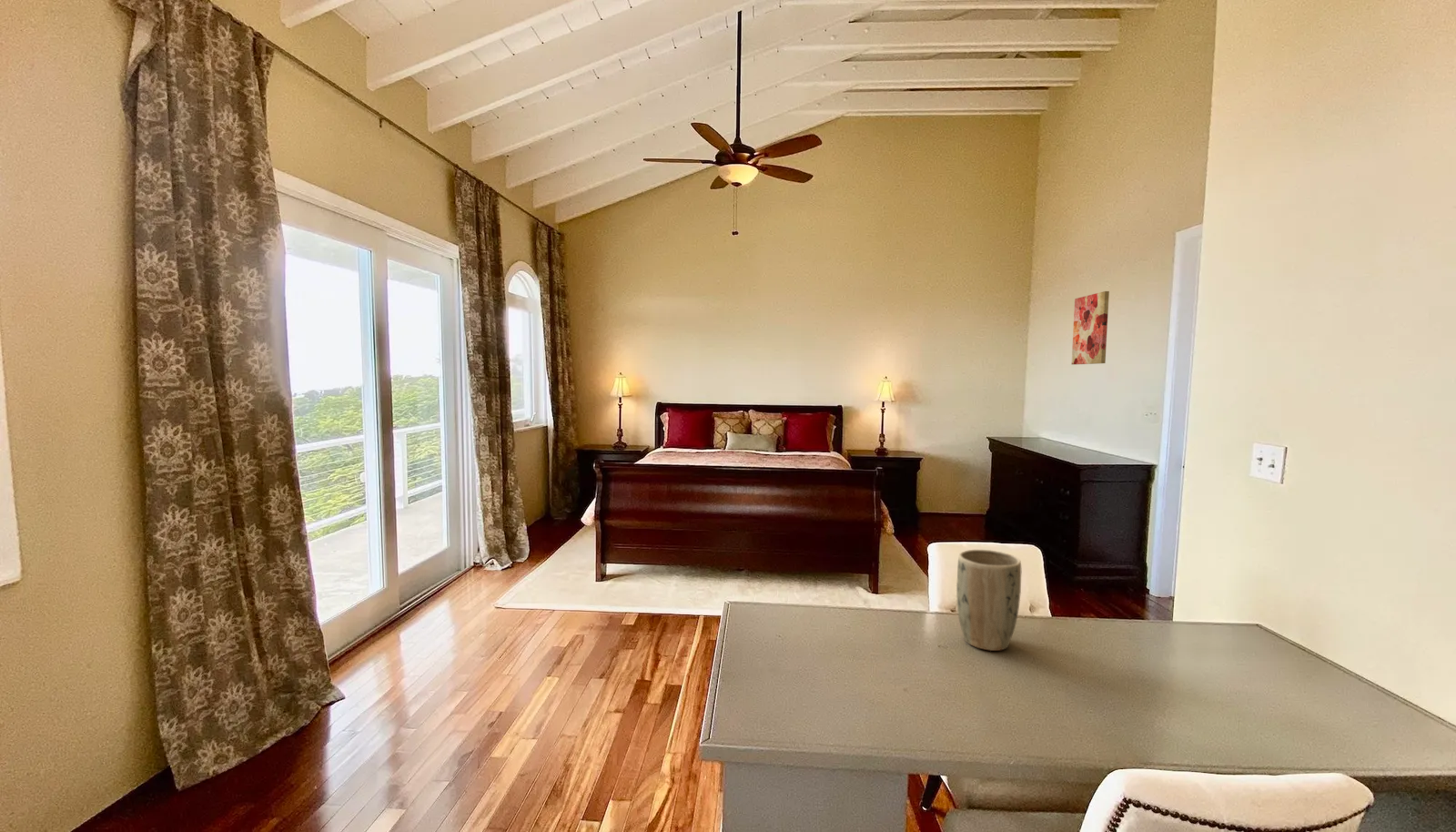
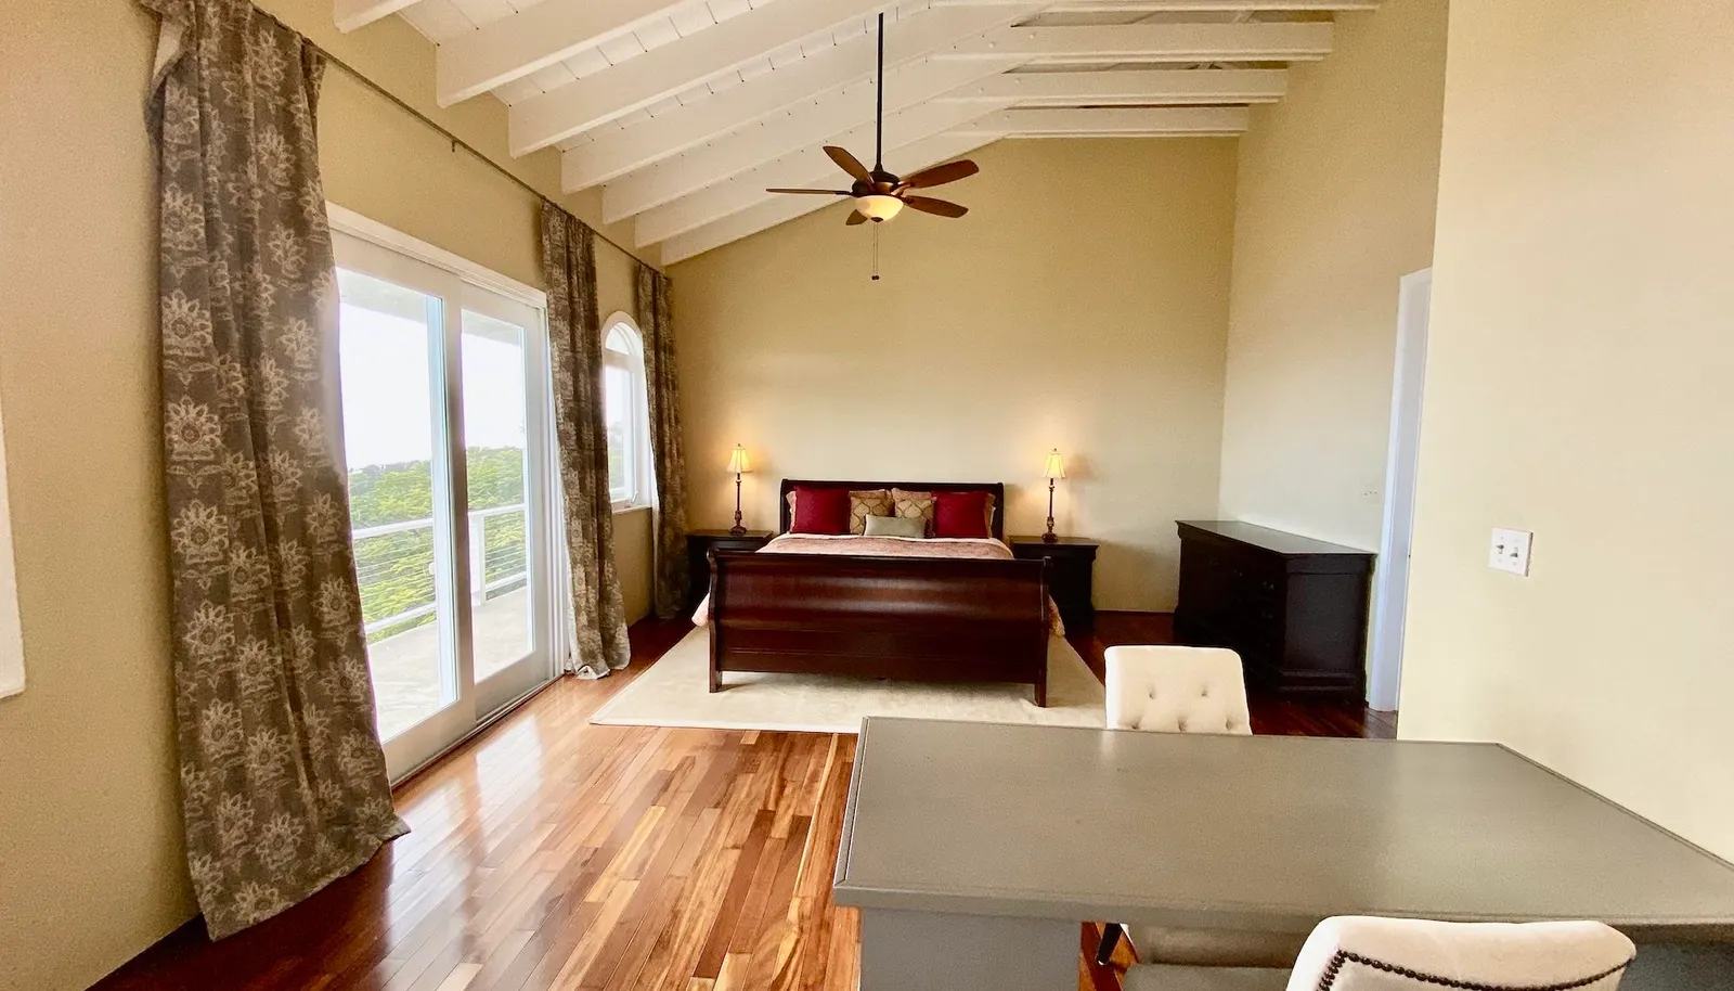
- plant pot [955,549,1022,652]
- wall art [1071,290,1110,365]
